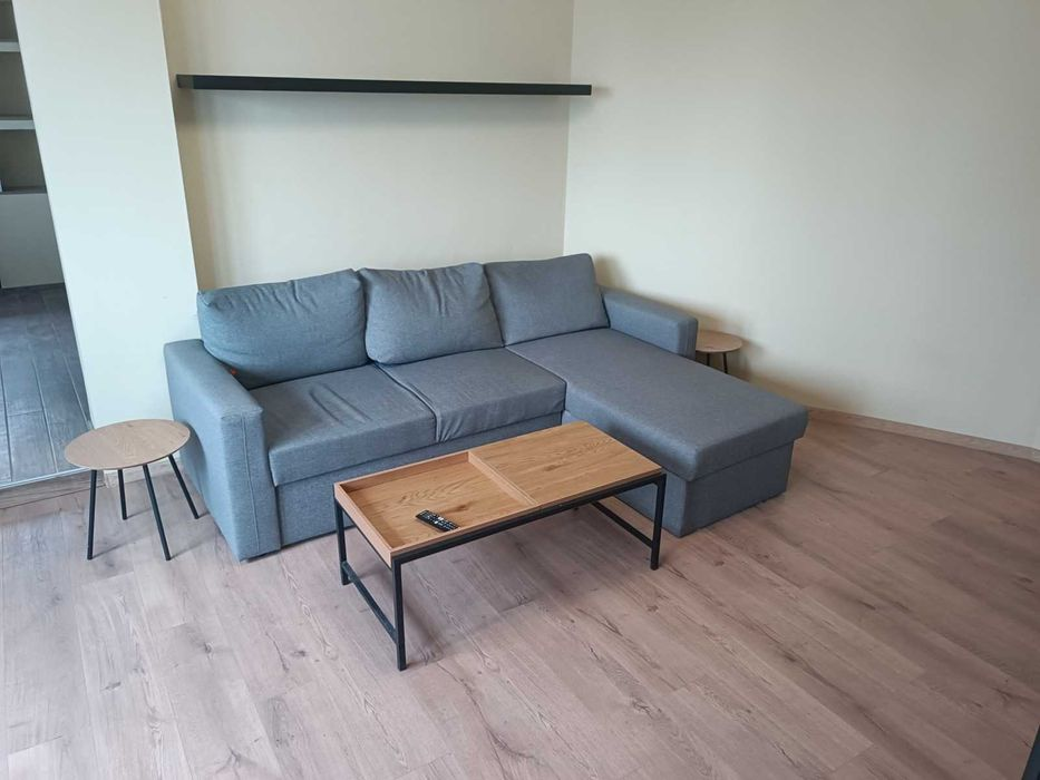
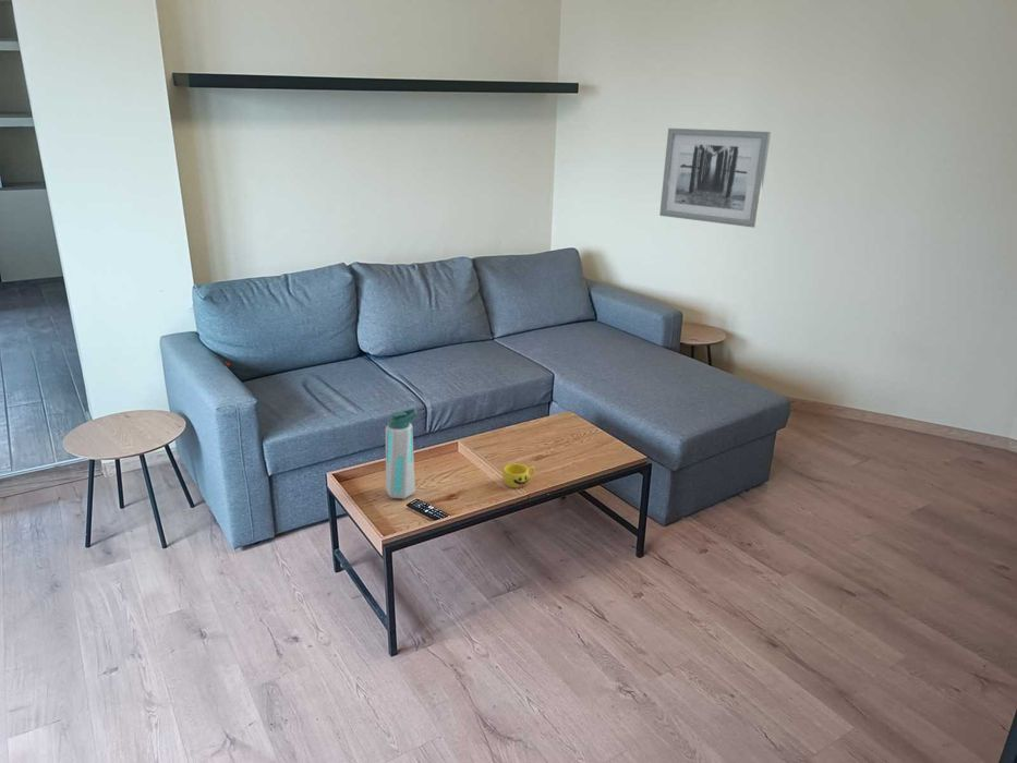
+ wall art [658,128,772,229]
+ water bottle [385,408,419,500]
+ cup [501,462,536,488]
